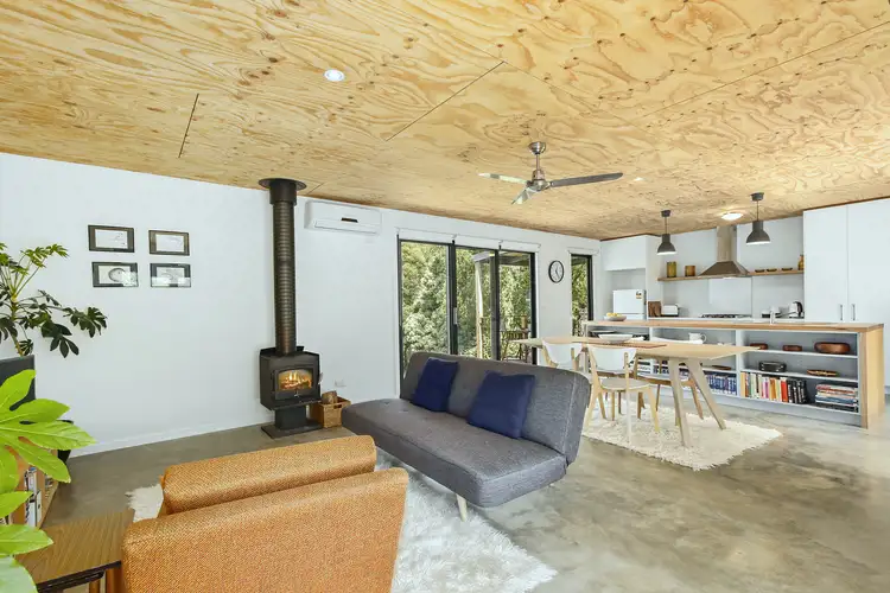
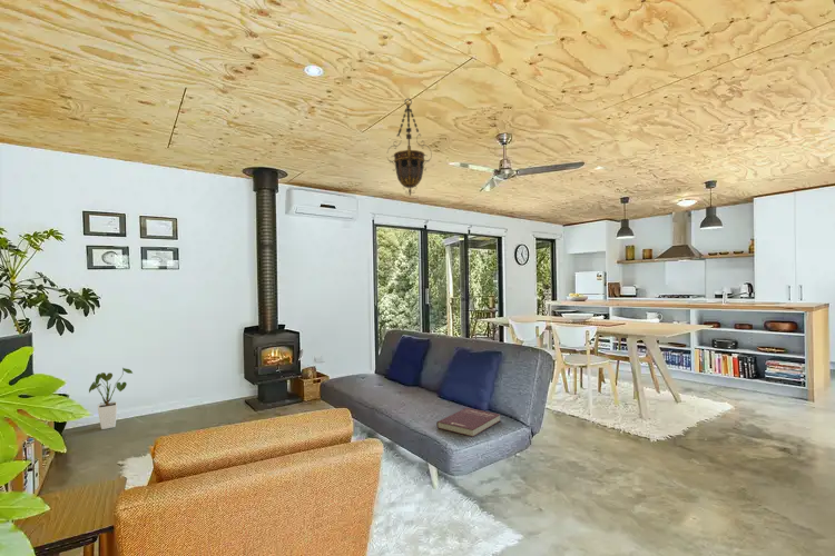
+ house plant [88,367,134,430]
+ hanging lantern [386,97,433,197]
+ book [435,407,501,438]
